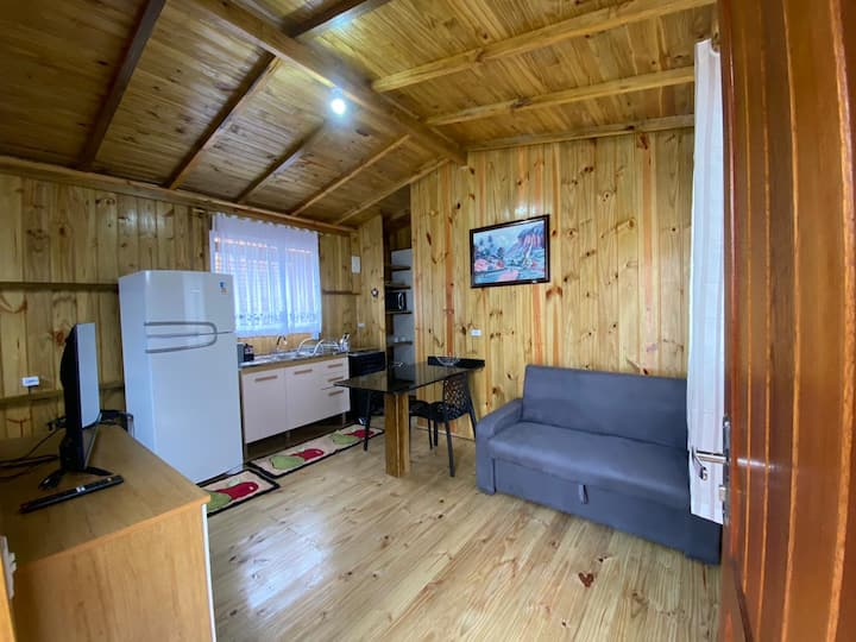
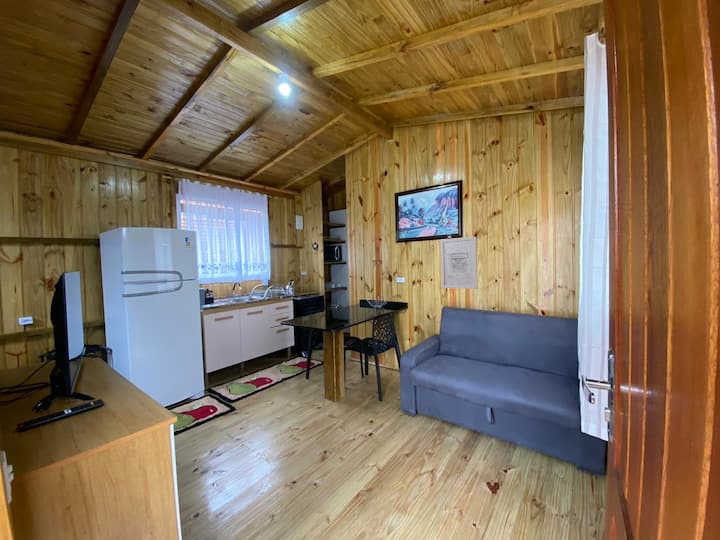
+ wall art [439,236,479,290]
